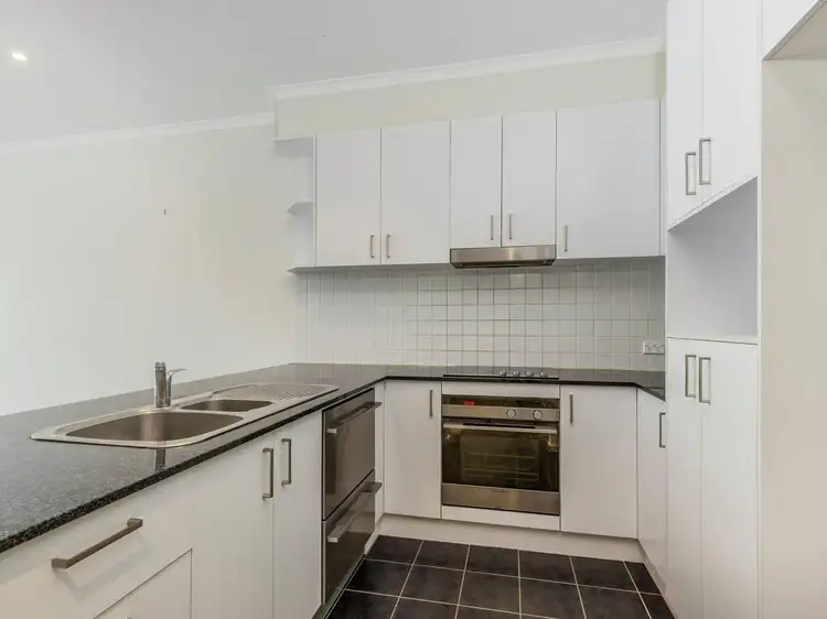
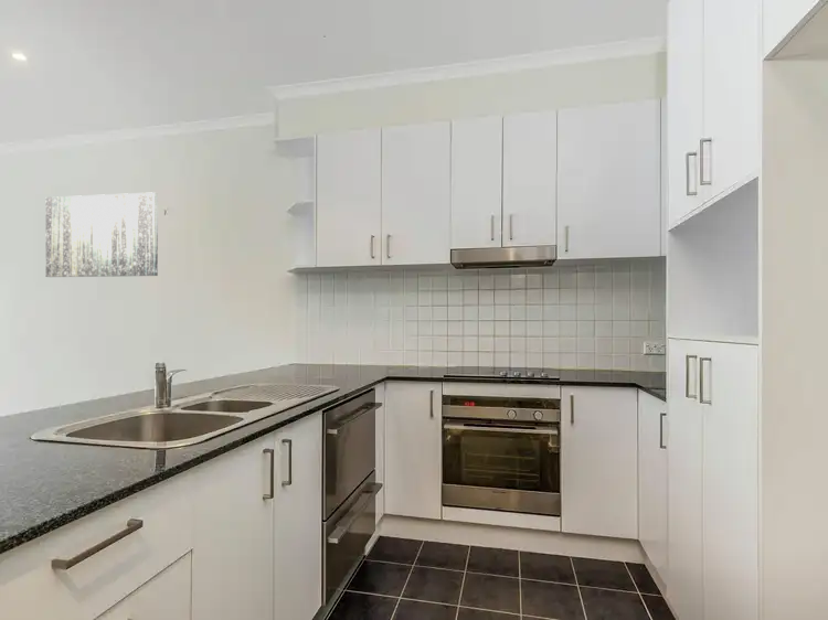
+ wall art [45,191,159,278]
